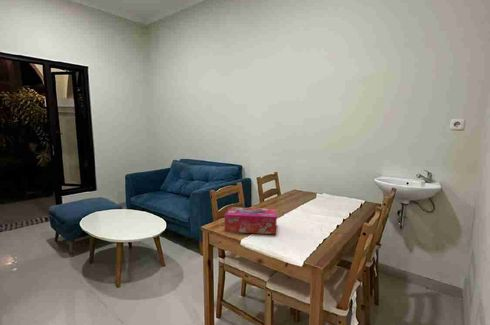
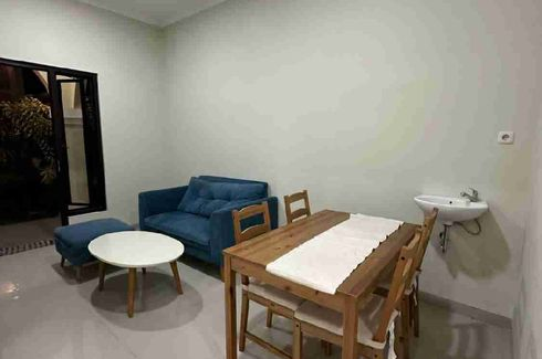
- tissue box [224,206,278,235]
